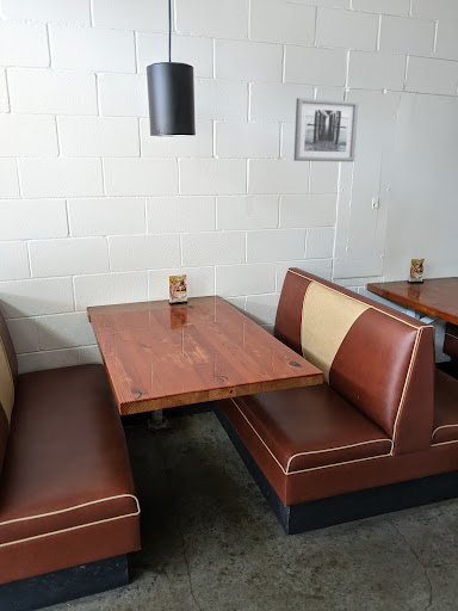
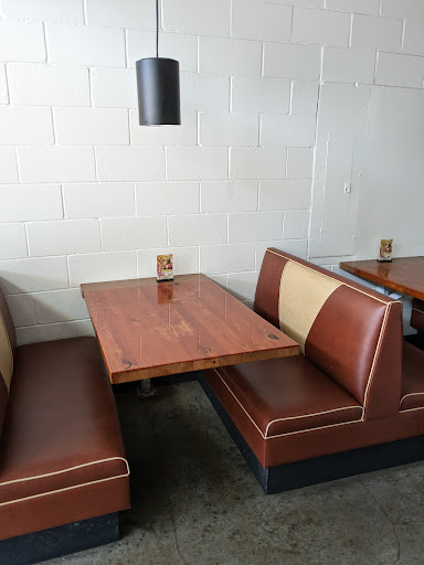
- wall art [292,97,359,163]
